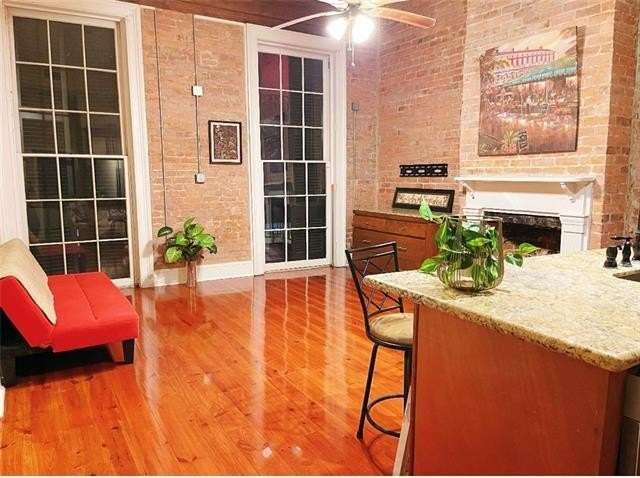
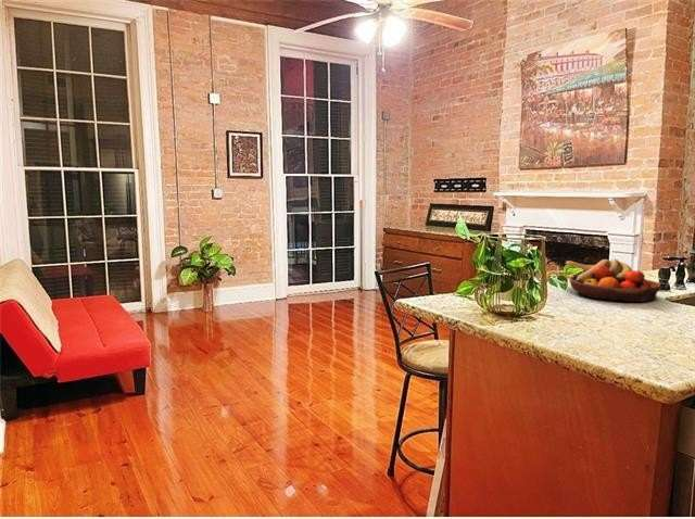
+ fruit bowl [564,258,662,303]
